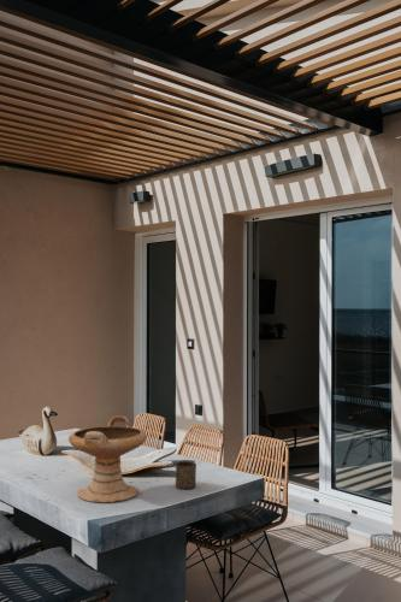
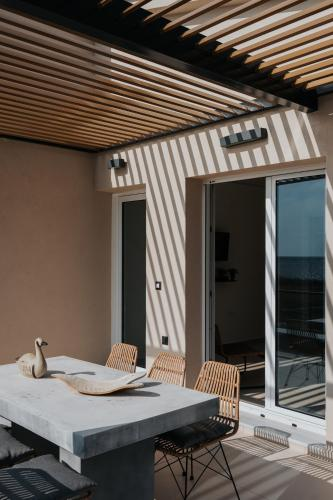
- decorative bowl [67,415,148,503]
- cup [175,460,197,490]
